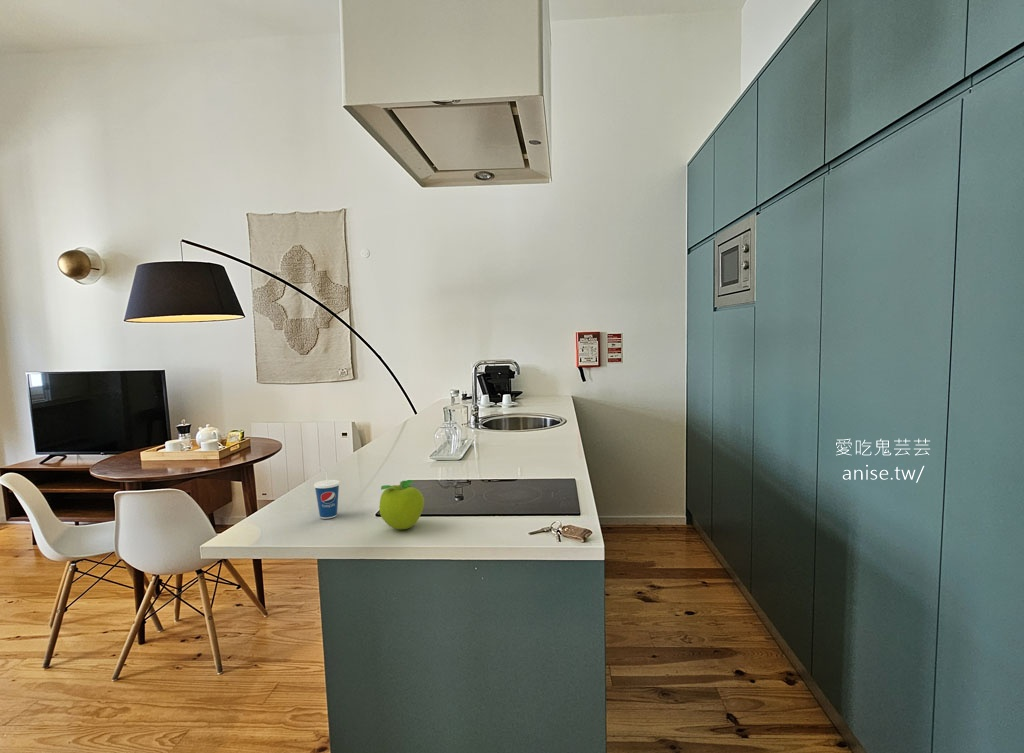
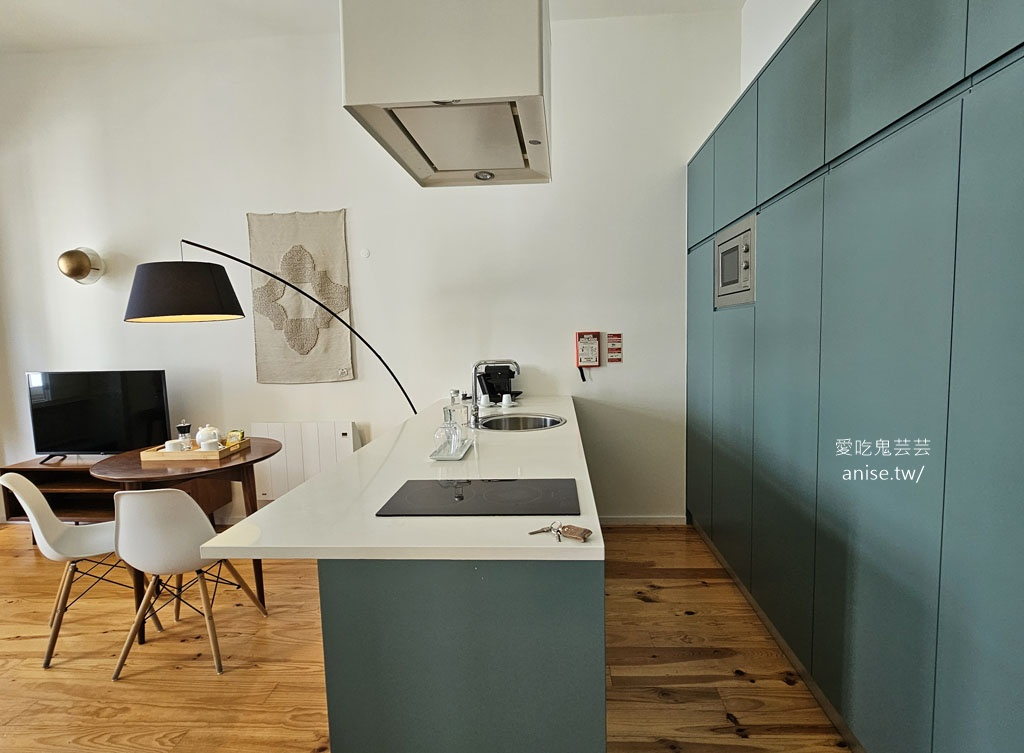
- cup [313,464,341,520]
- fruit [378,479,425,530]
